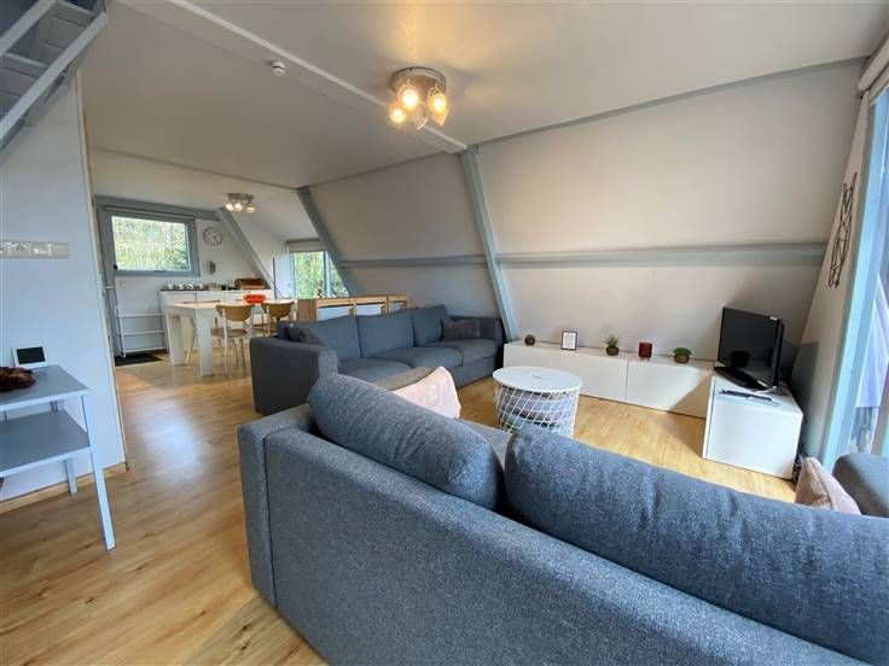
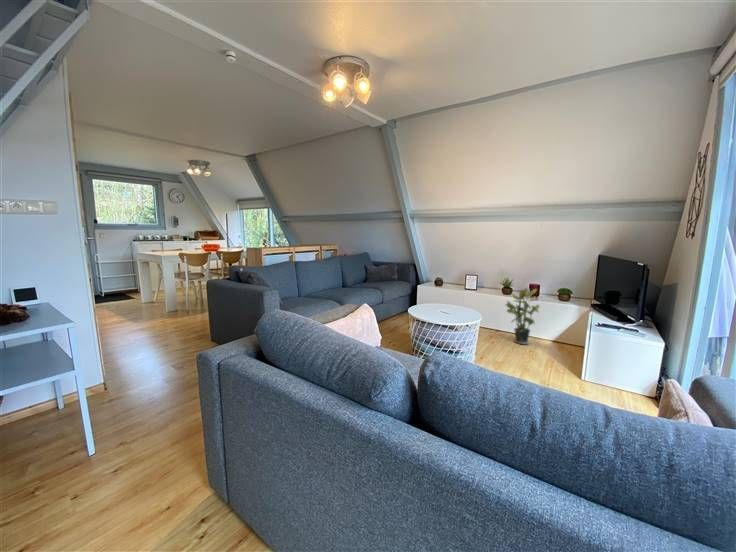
+ potted plant [505,286,541,345]
